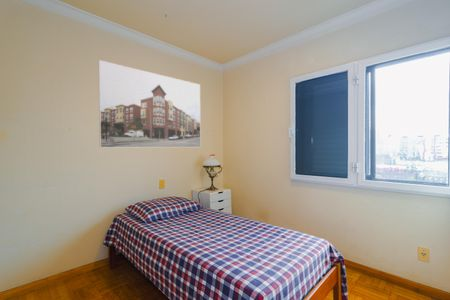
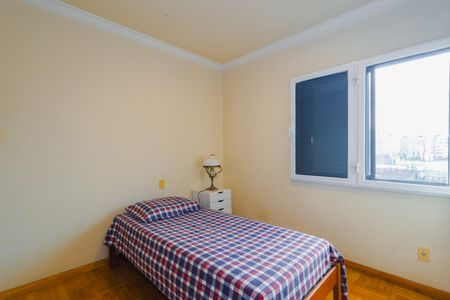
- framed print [97,59,202,148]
